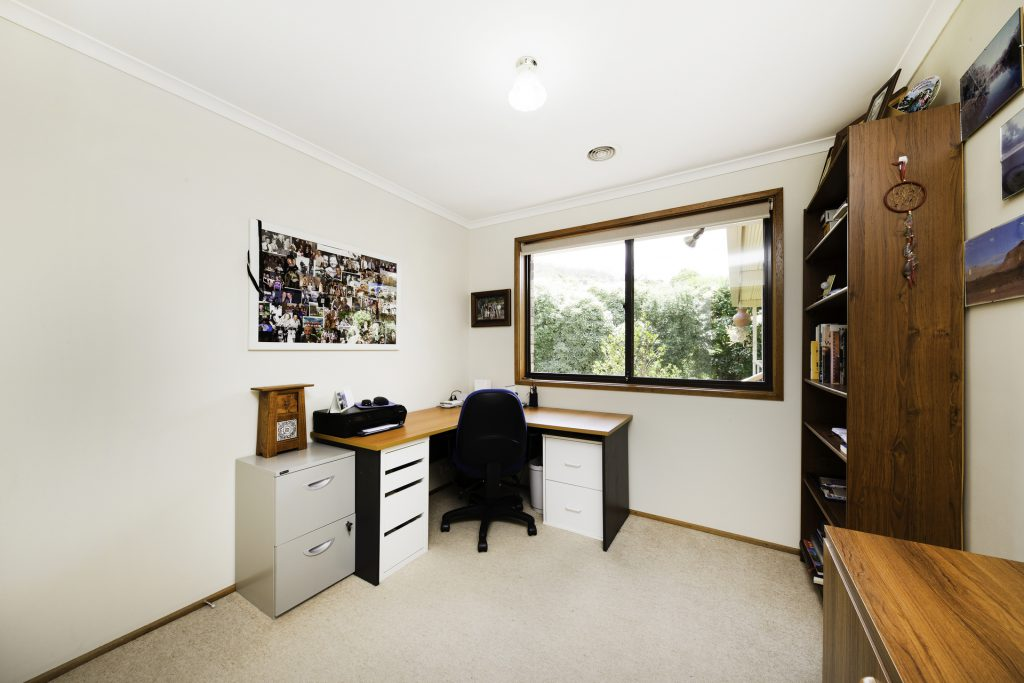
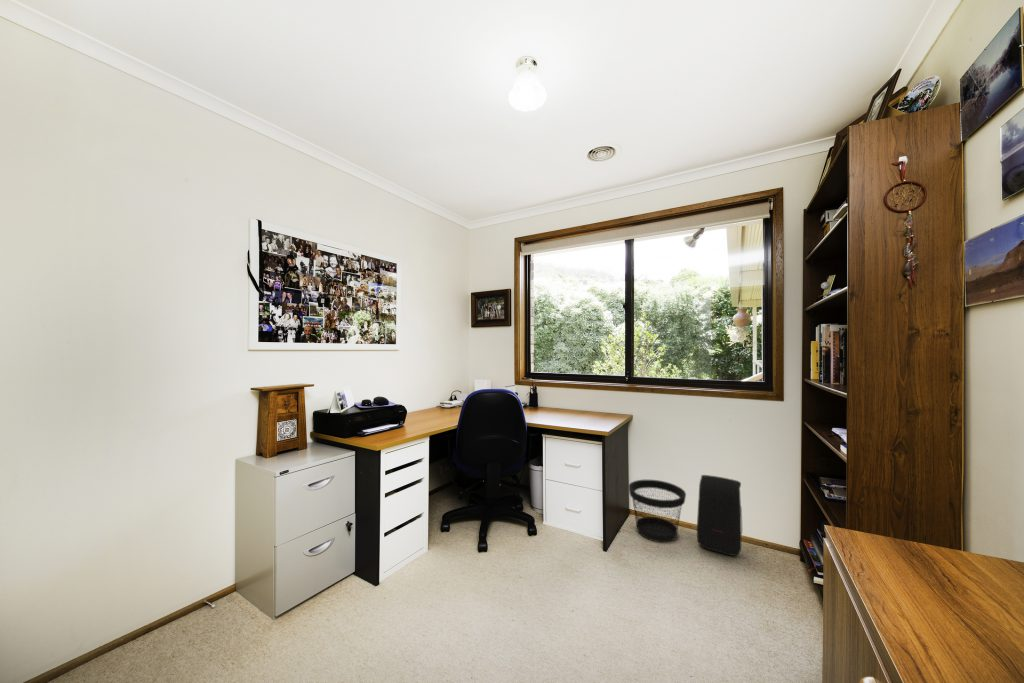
+ backpack [696,474,743,557]
+ wastebasket [628,479,687,543]
